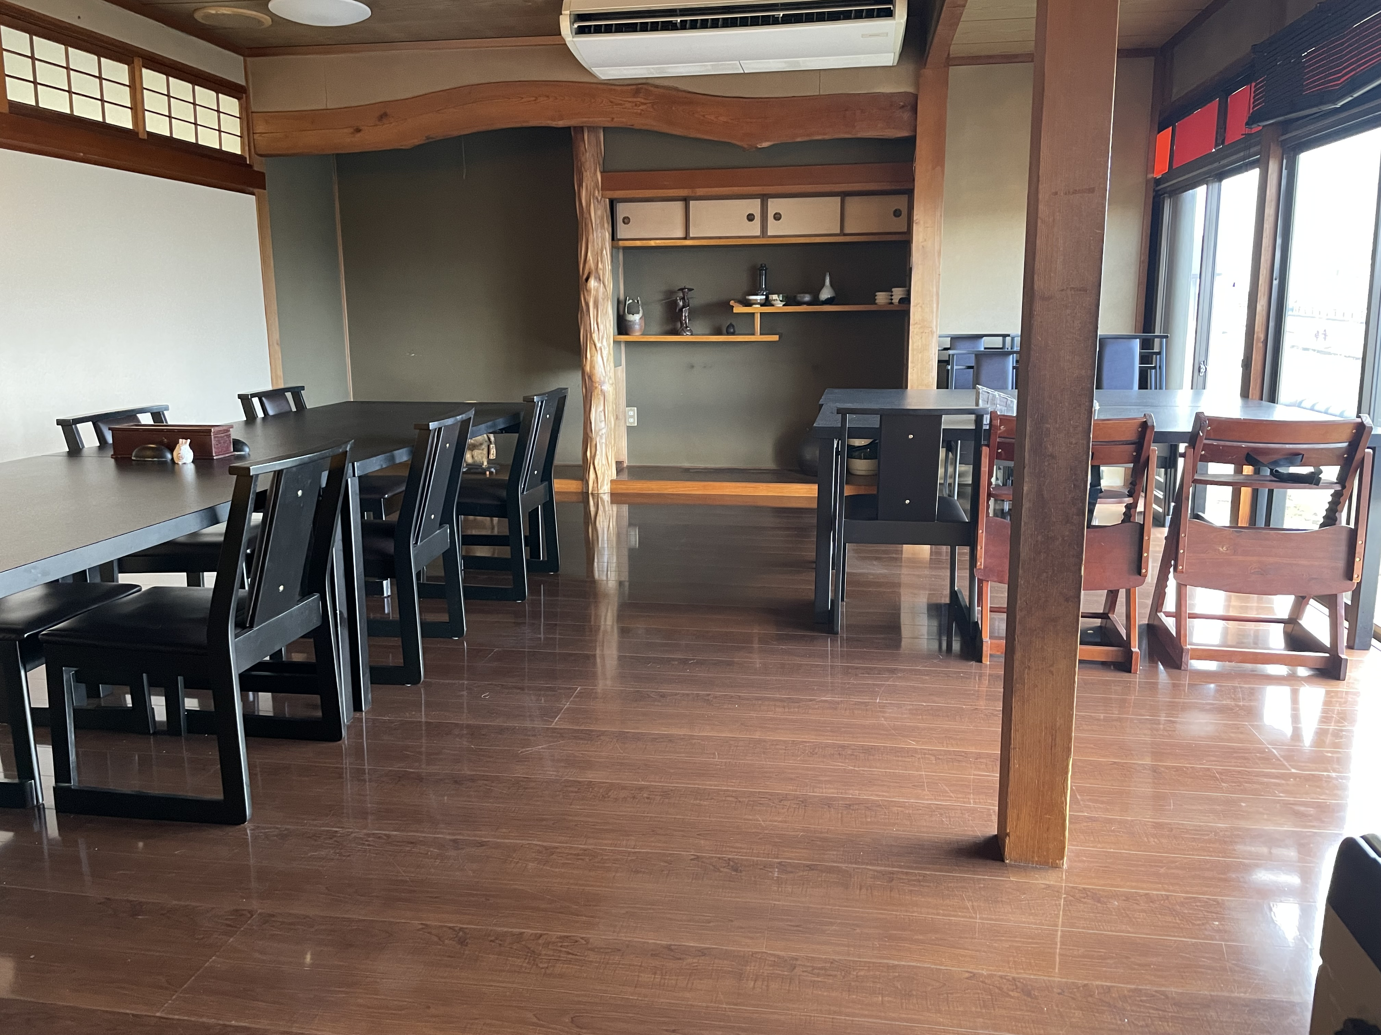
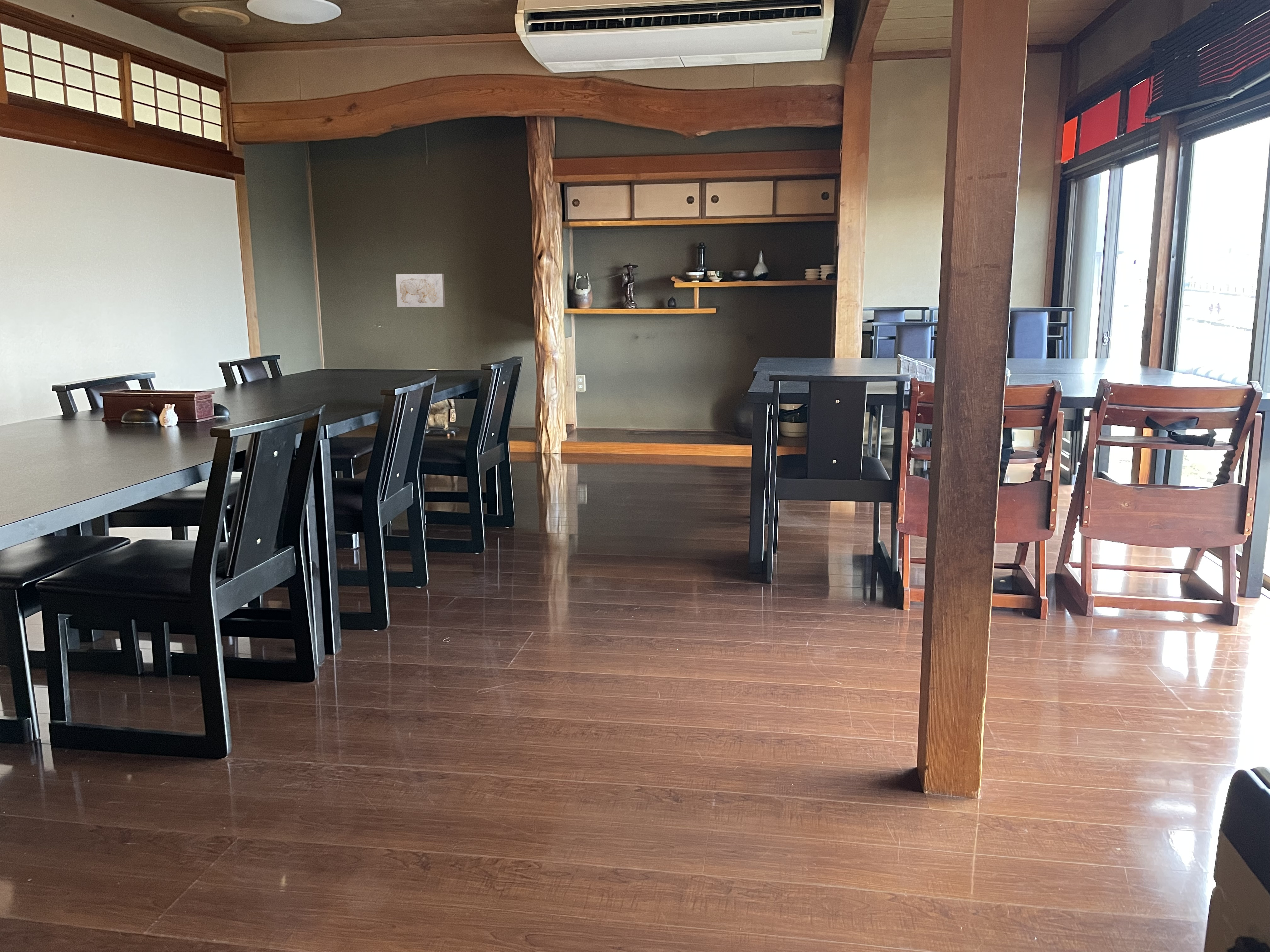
+ wall art [395,273,445,308]
